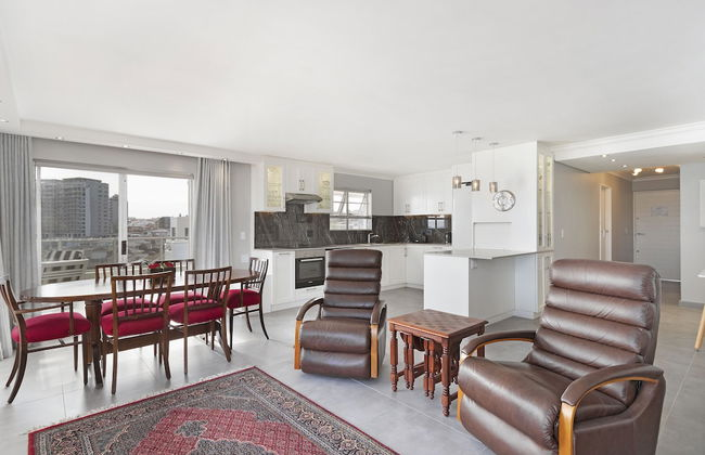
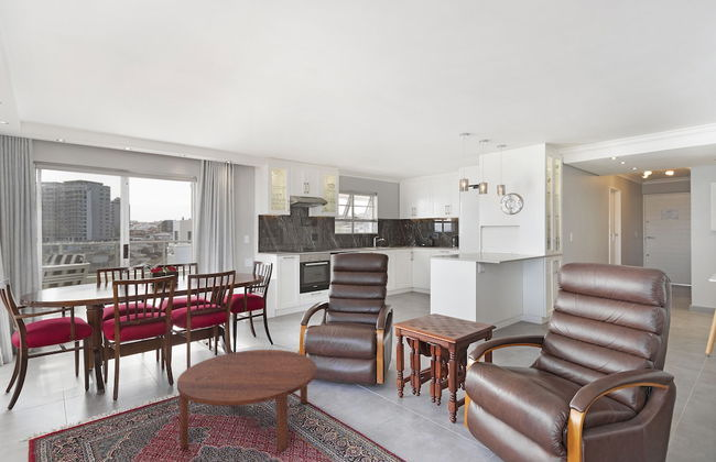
+ coffee table [176,349,317,453]
